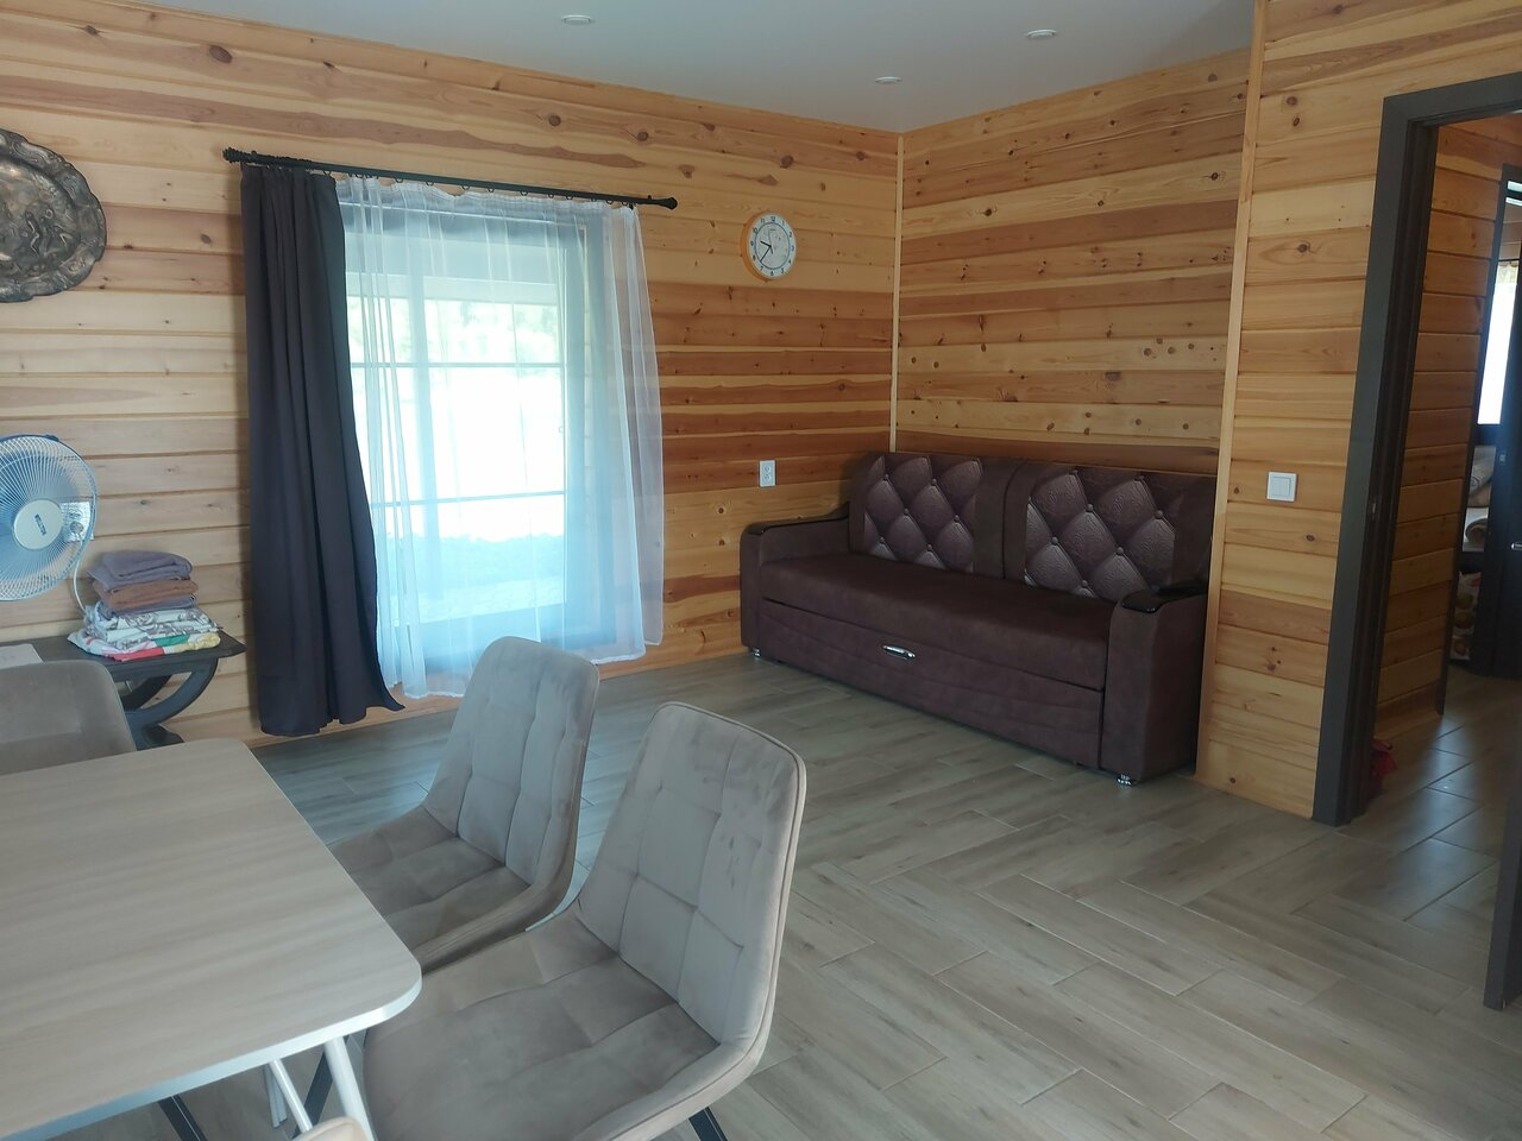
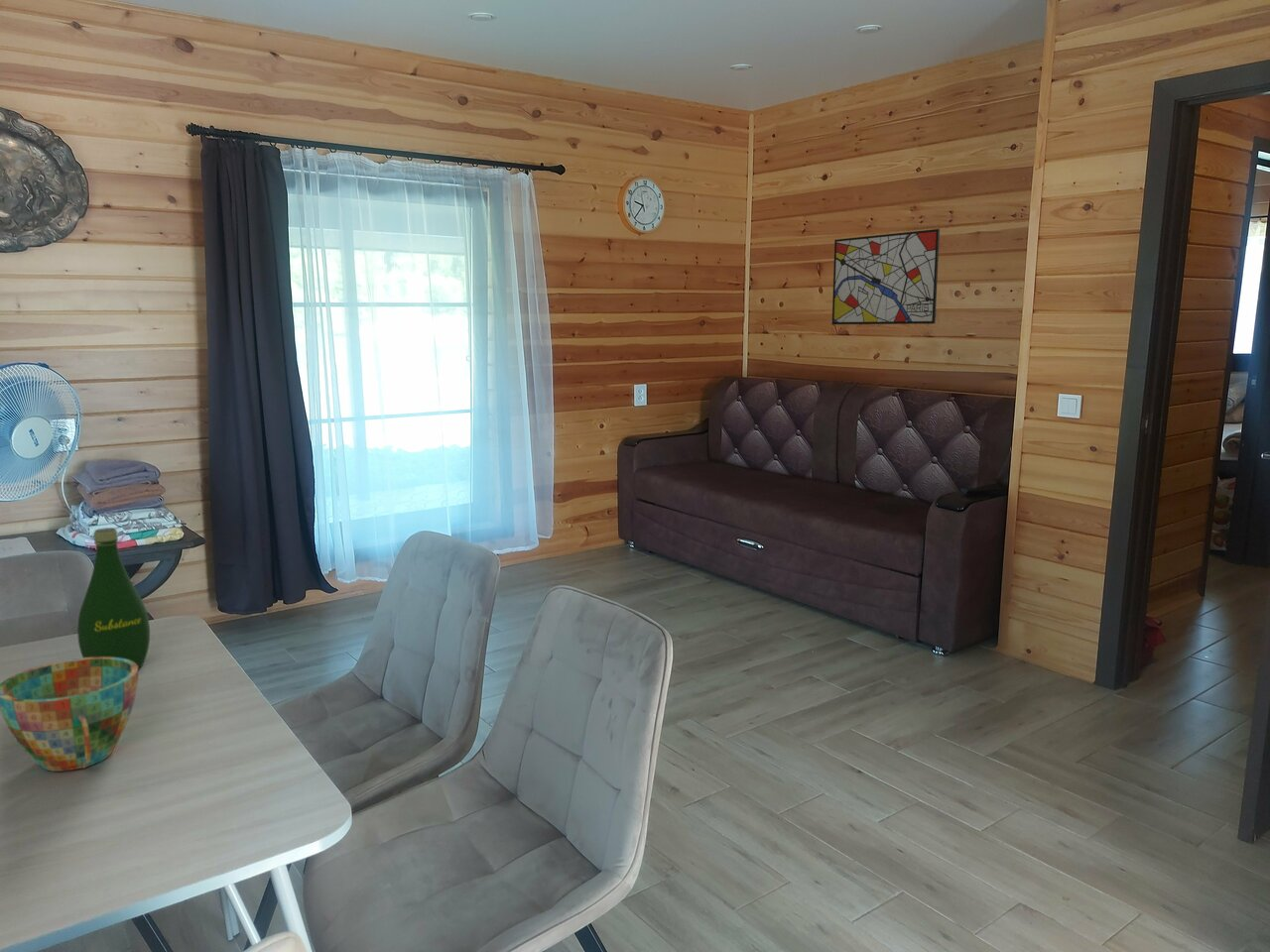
+ cup [0,657,139,773]
+ wall art [831,228,941,325]
+ bottle [76,527,151,669]
